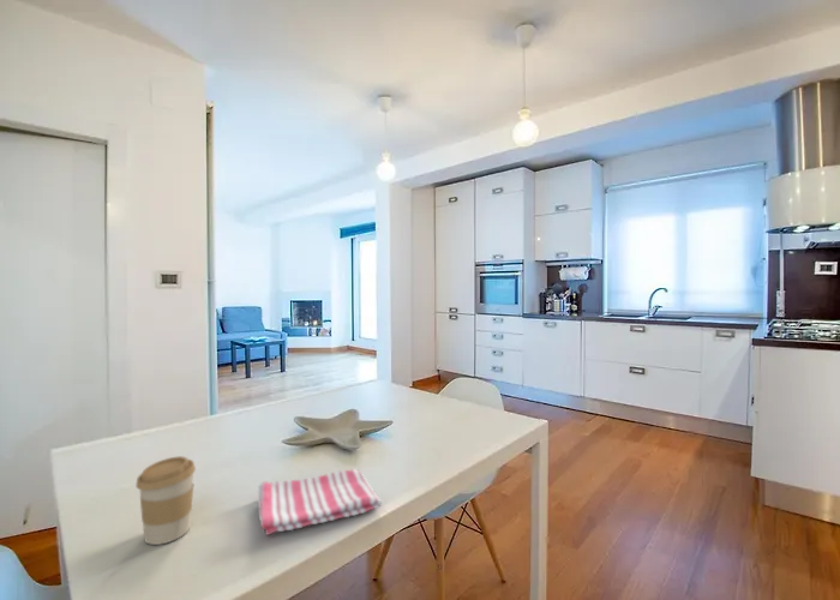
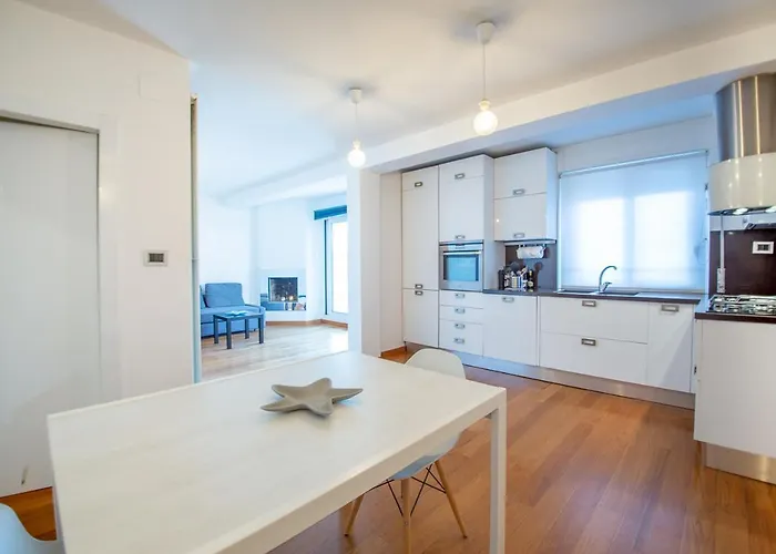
- dish towel [257,468,383,536]
- coffee cup [134,455,197,546]
